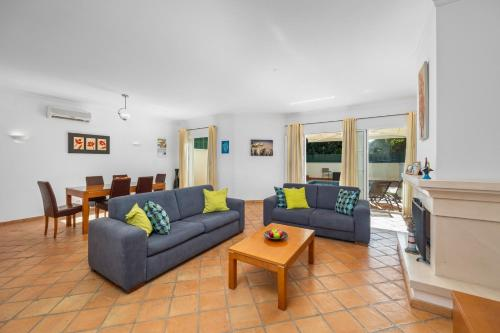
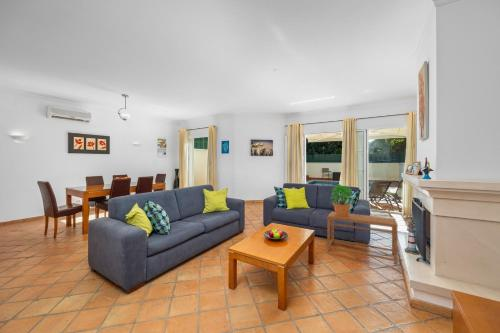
+ potted plant [329,183,355,216]
+ side table [326,211,399,265]
